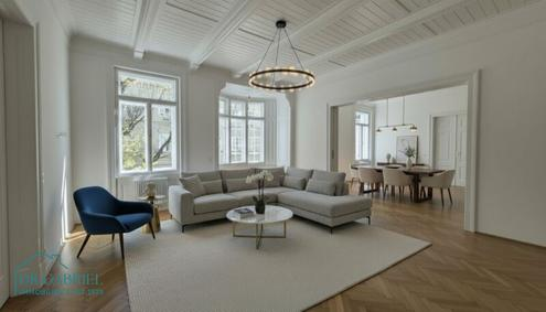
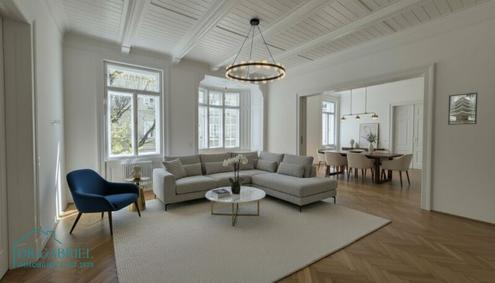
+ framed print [447,92,478,126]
